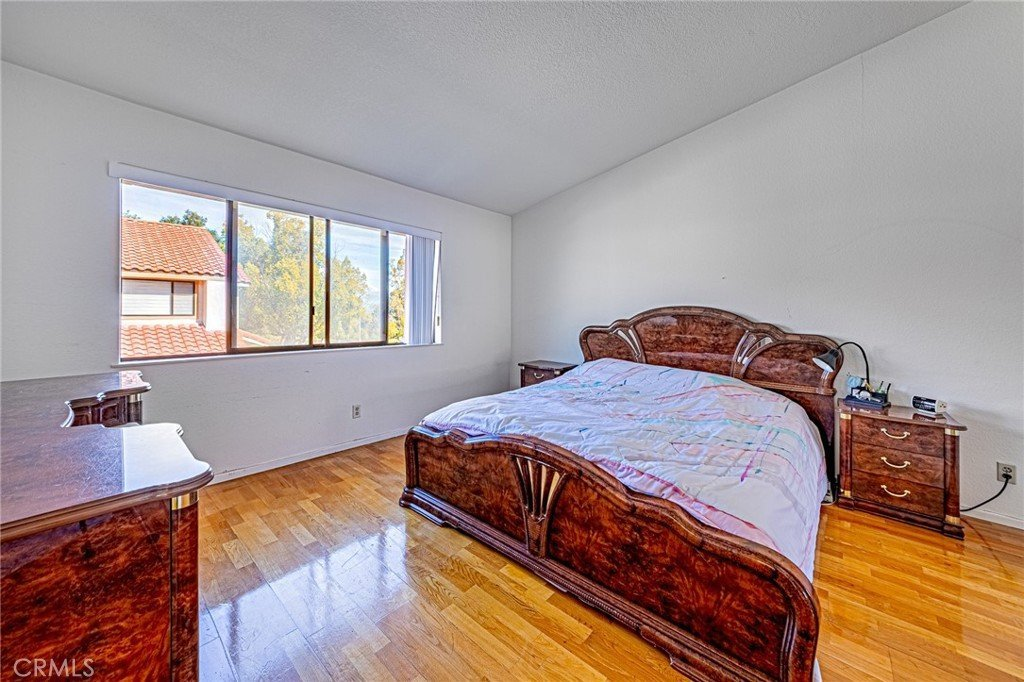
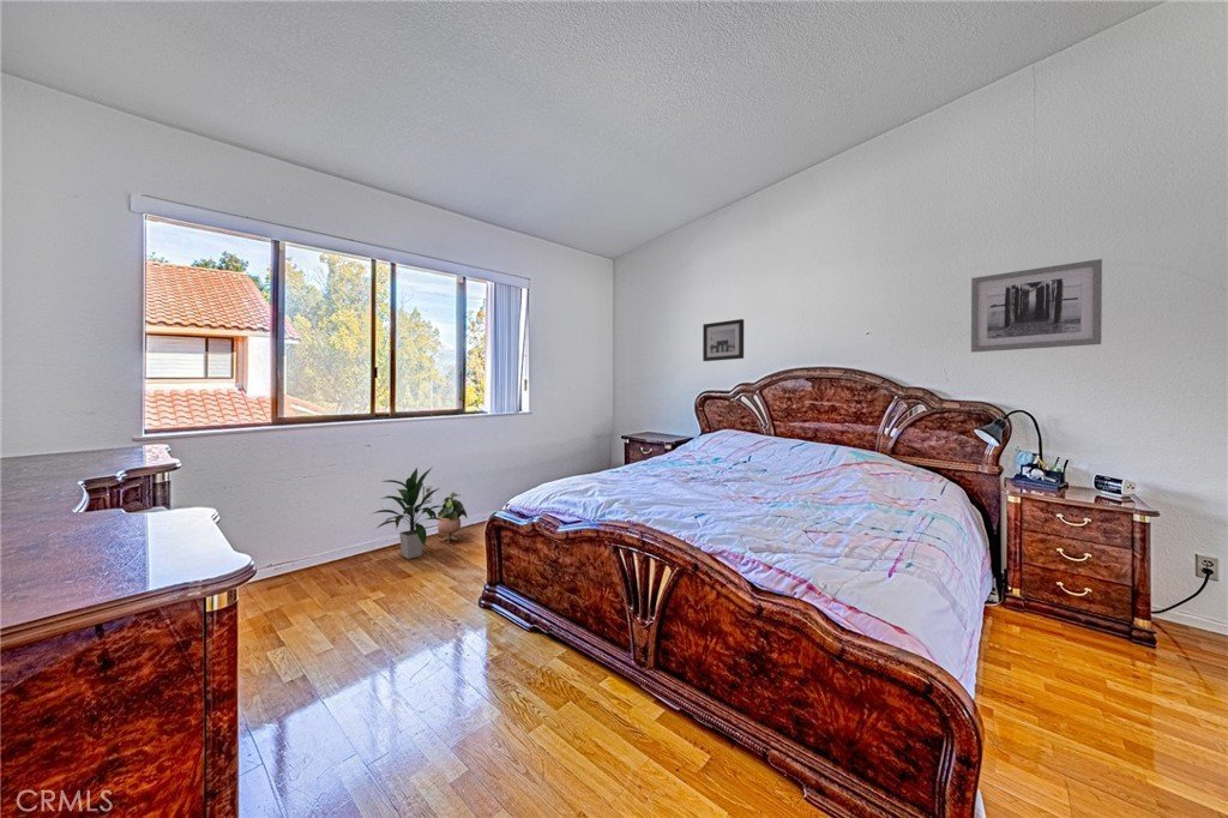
+ indoor plant [368,465,444,560]
+ wall art [970,258,1103,354]
+ potted plant [437,491,468,543]
+ wall art [702,318,745,362]
